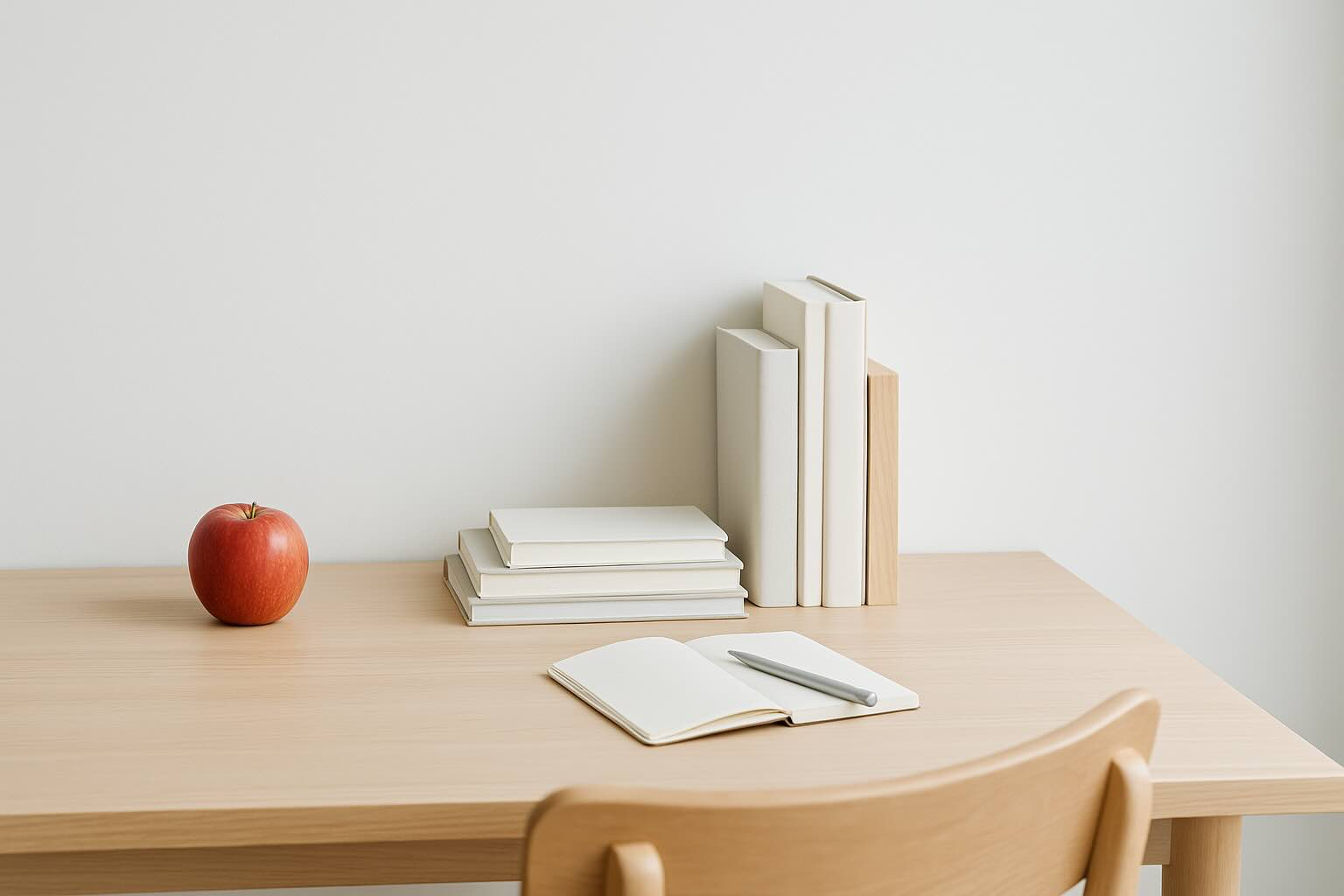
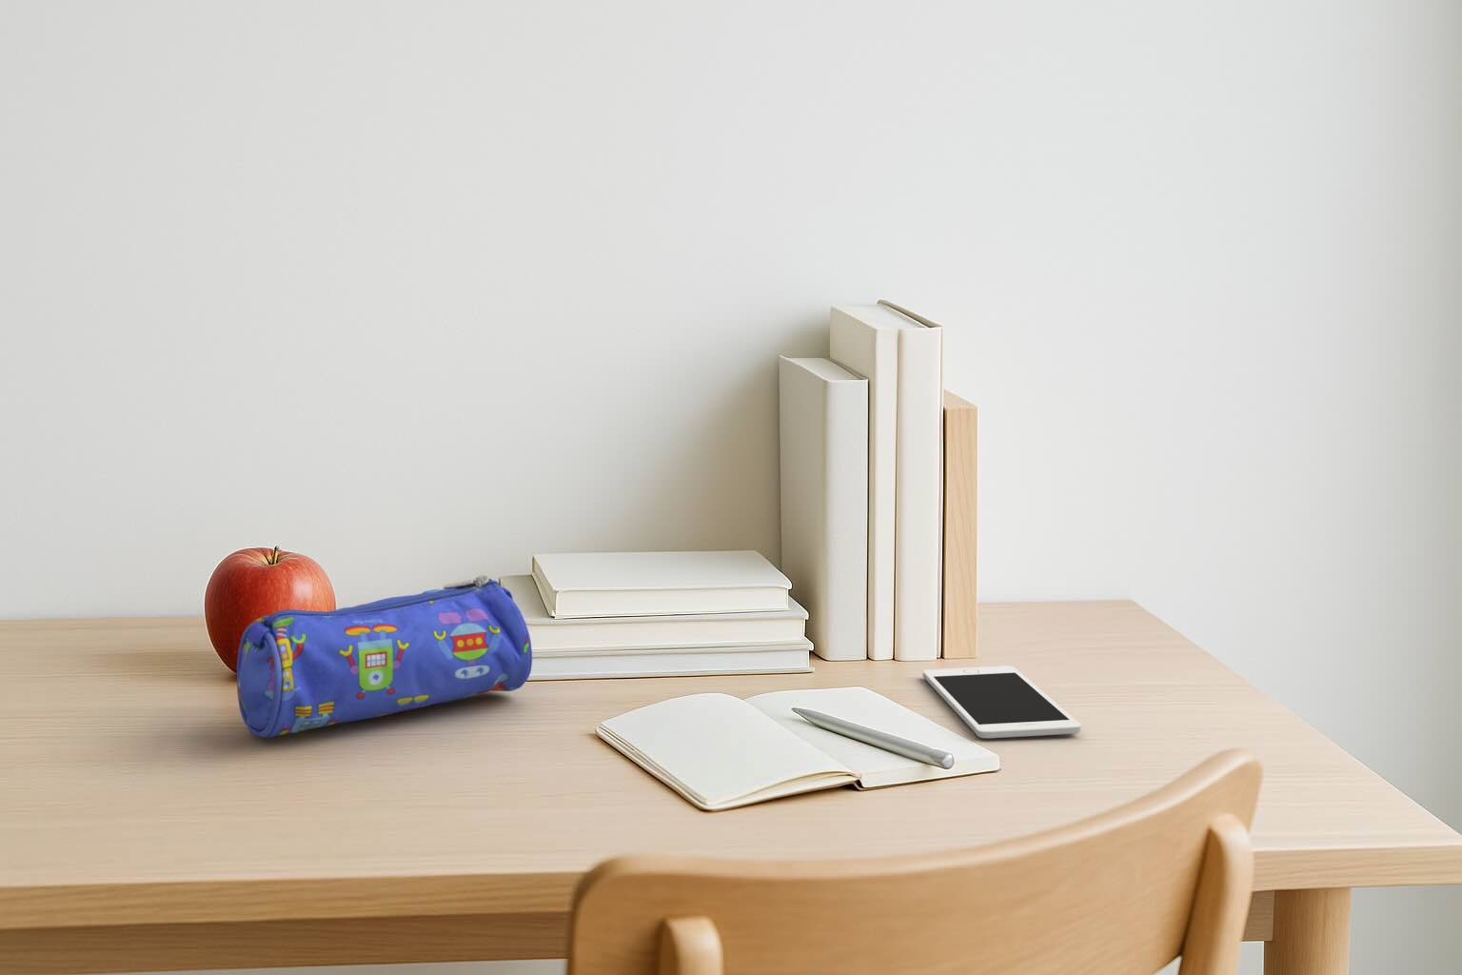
+ pencil case [236,573,533,739]
+ cell phone [922,666,1082,739]
